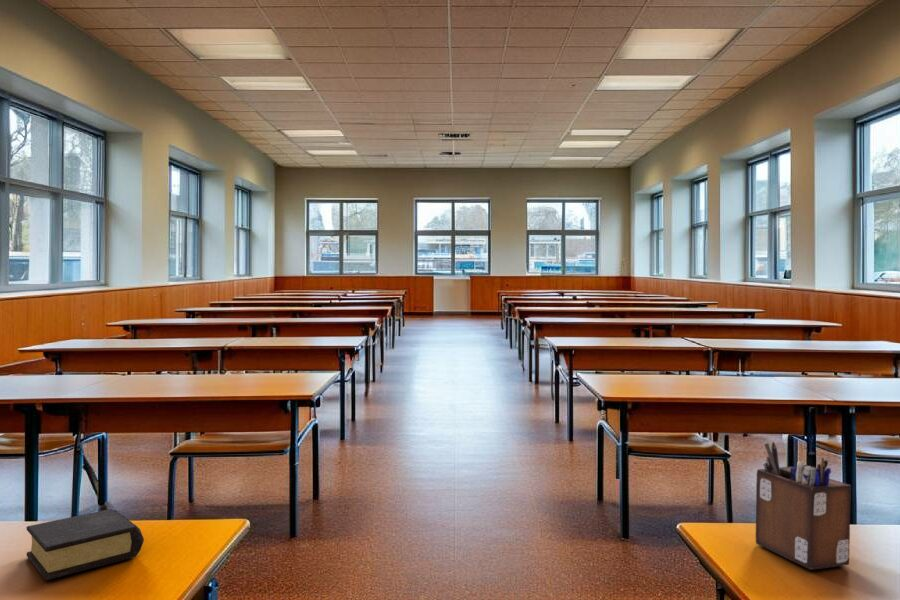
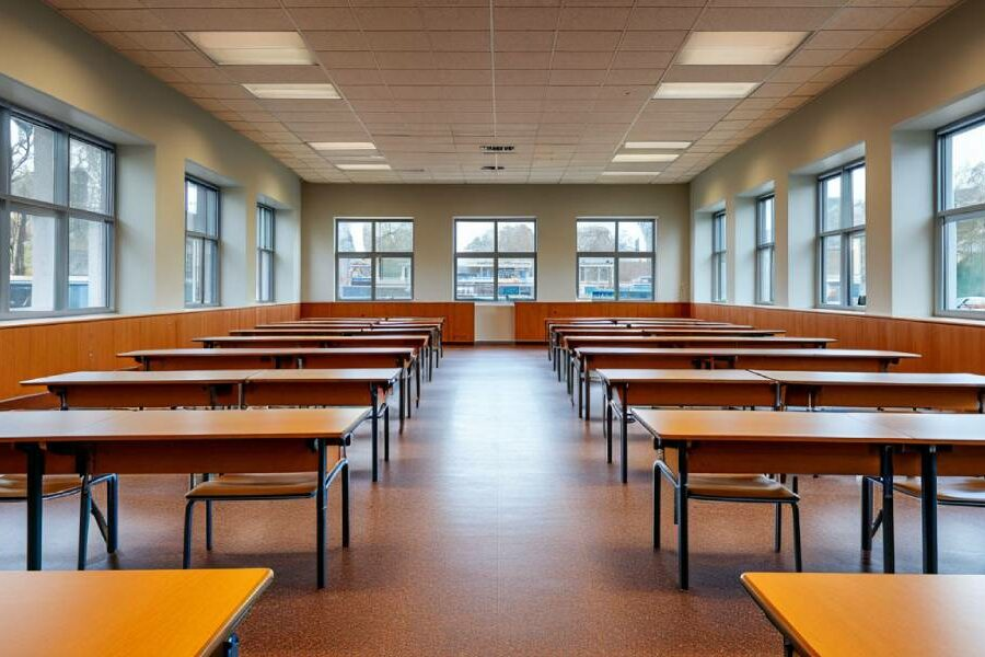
- book [26,508,145,581]
- desk organizer [755,441,852,571]
